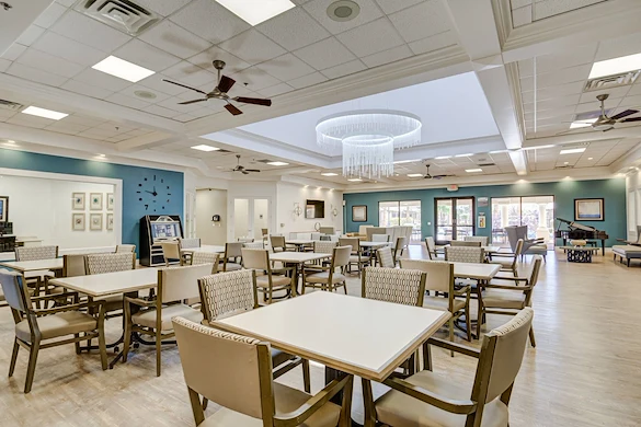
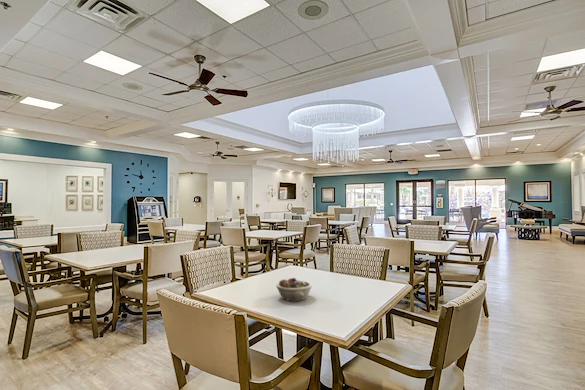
+ succulent planter [275,277,313,302]
